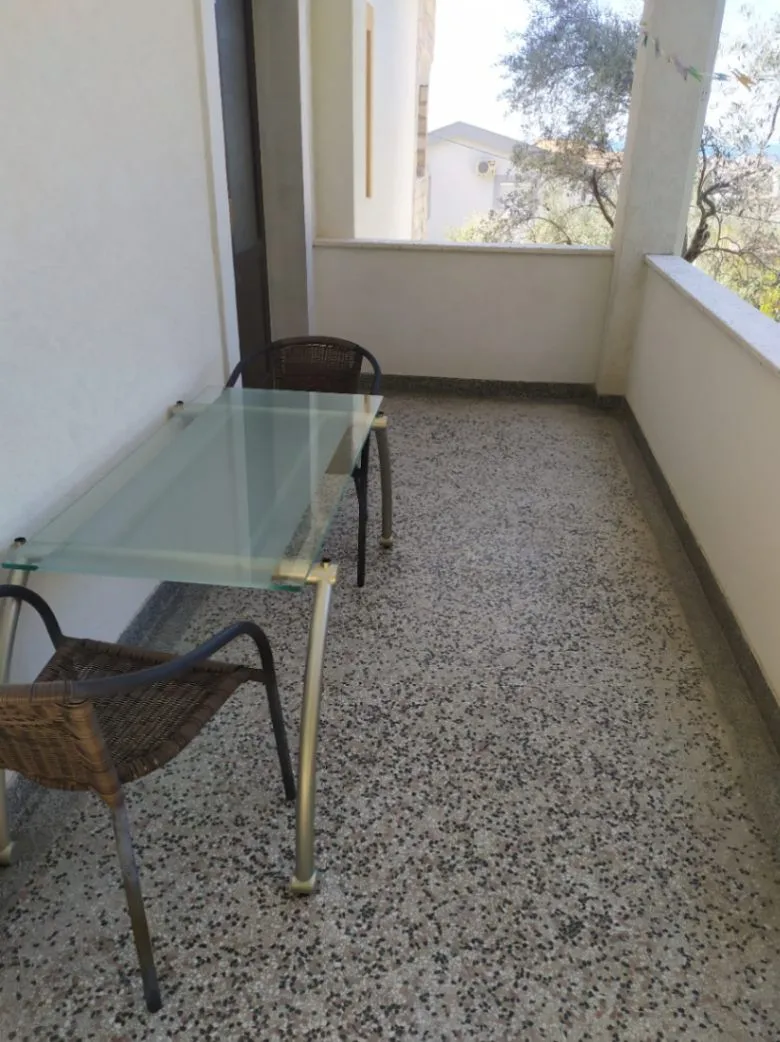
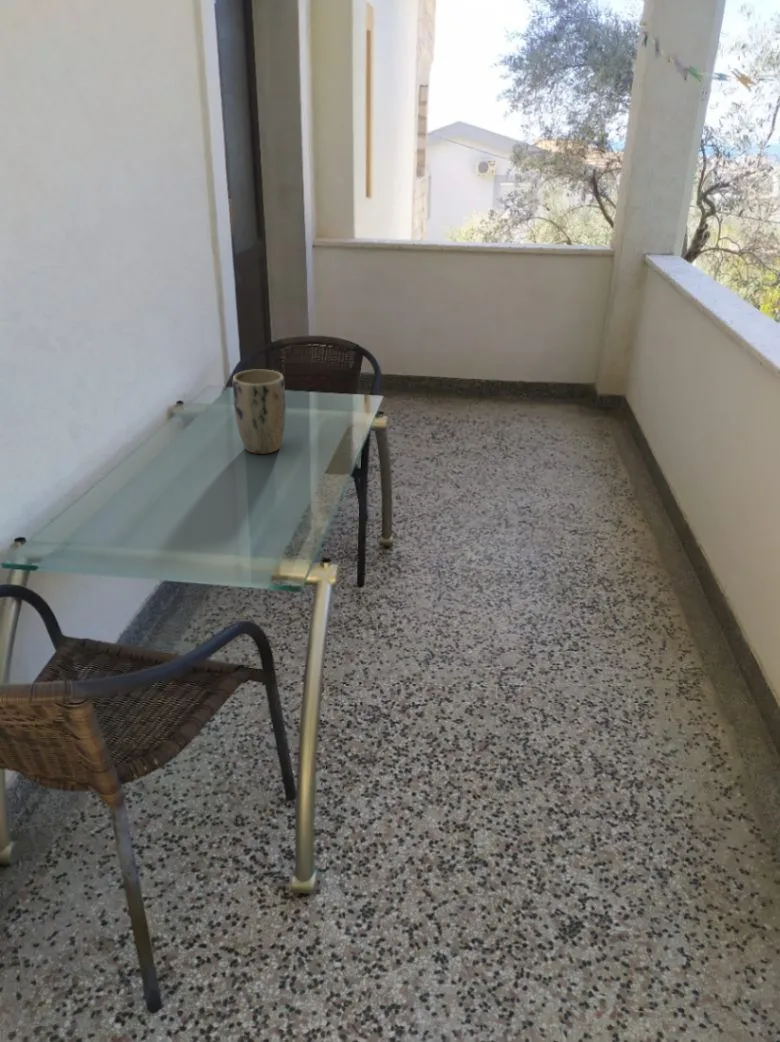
+ plant pot [232,369,287,455]
